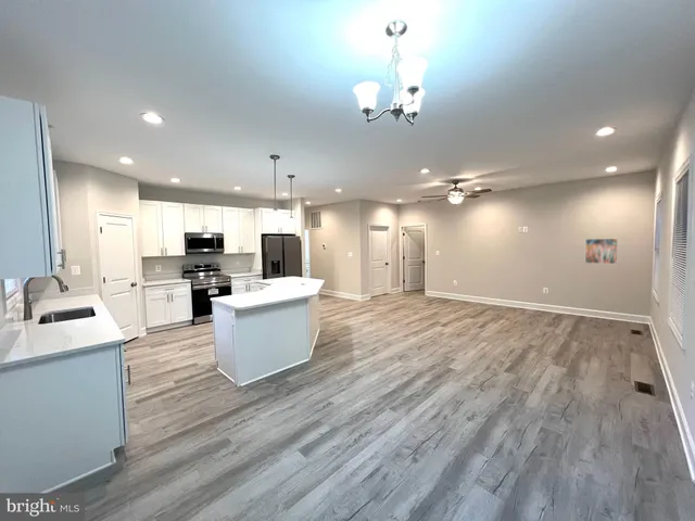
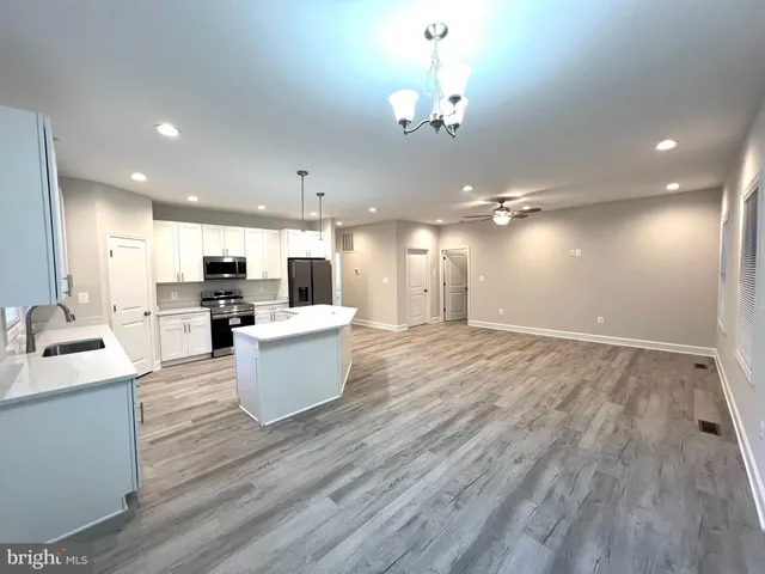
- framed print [584,238,619,265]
